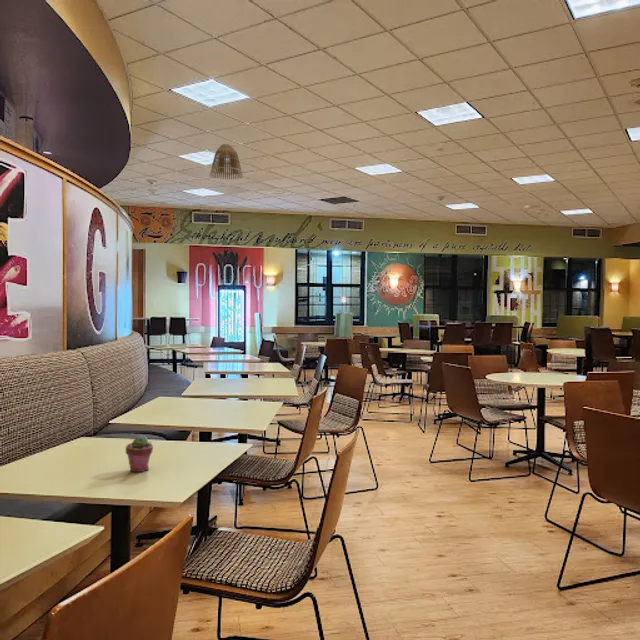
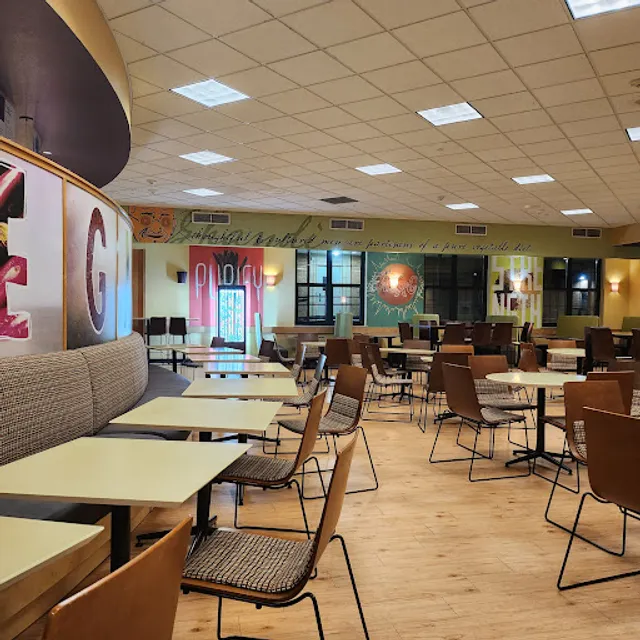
- lamp shade [208,143,244,181]
- potted succulent [125,434,154,473]
